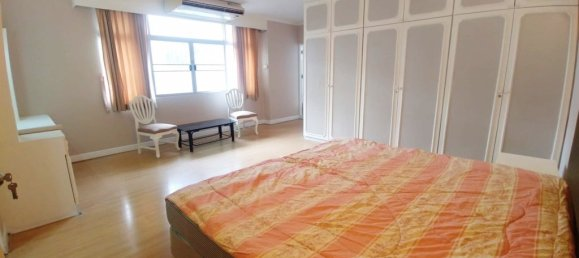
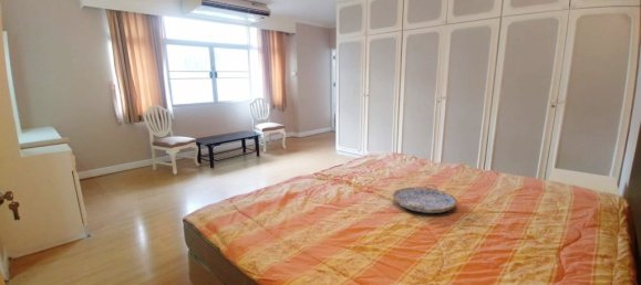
+ serving tray [392,182,457,214]
